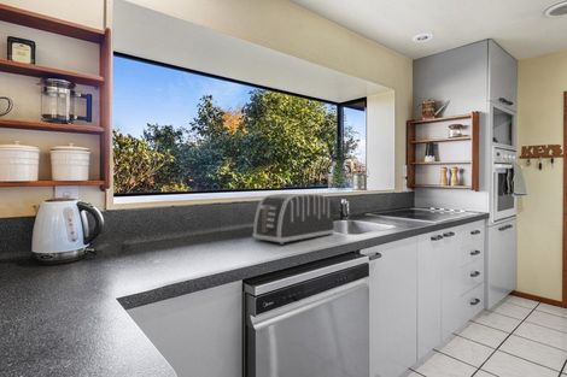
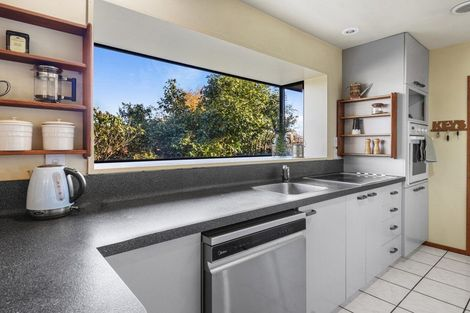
- toaster [251,193,335,246]
